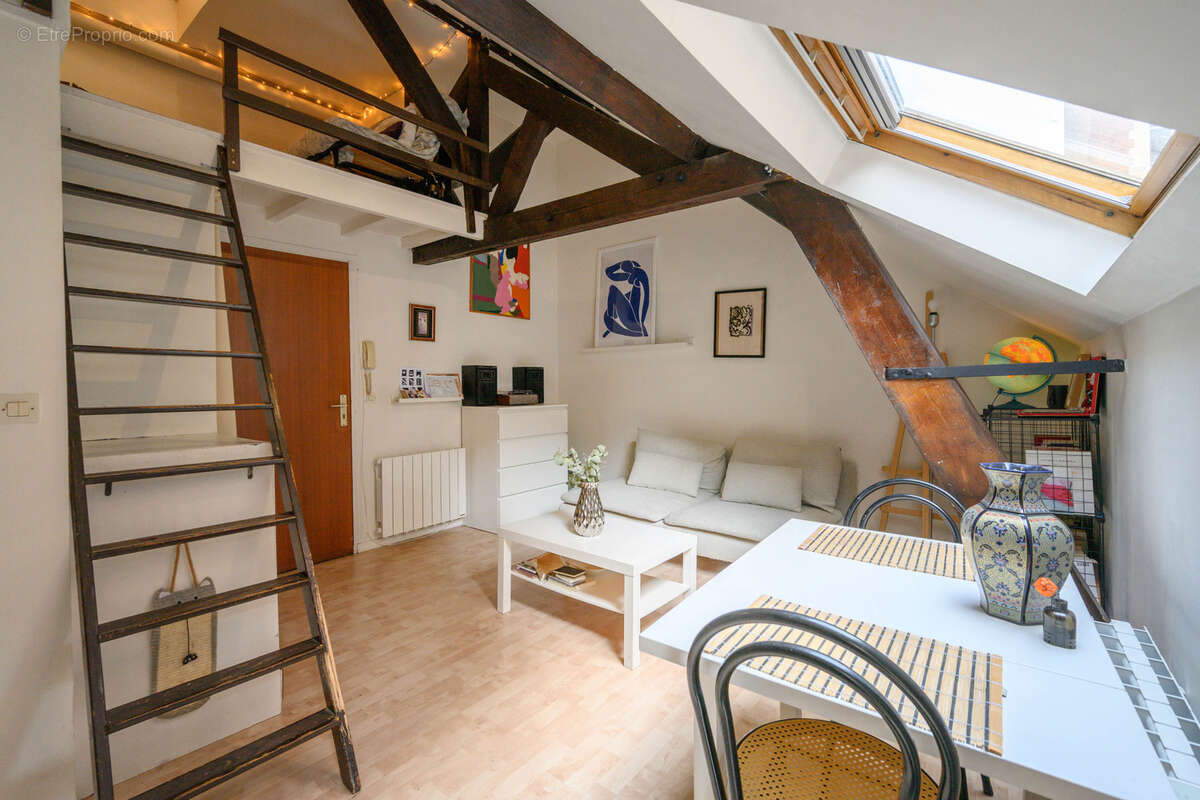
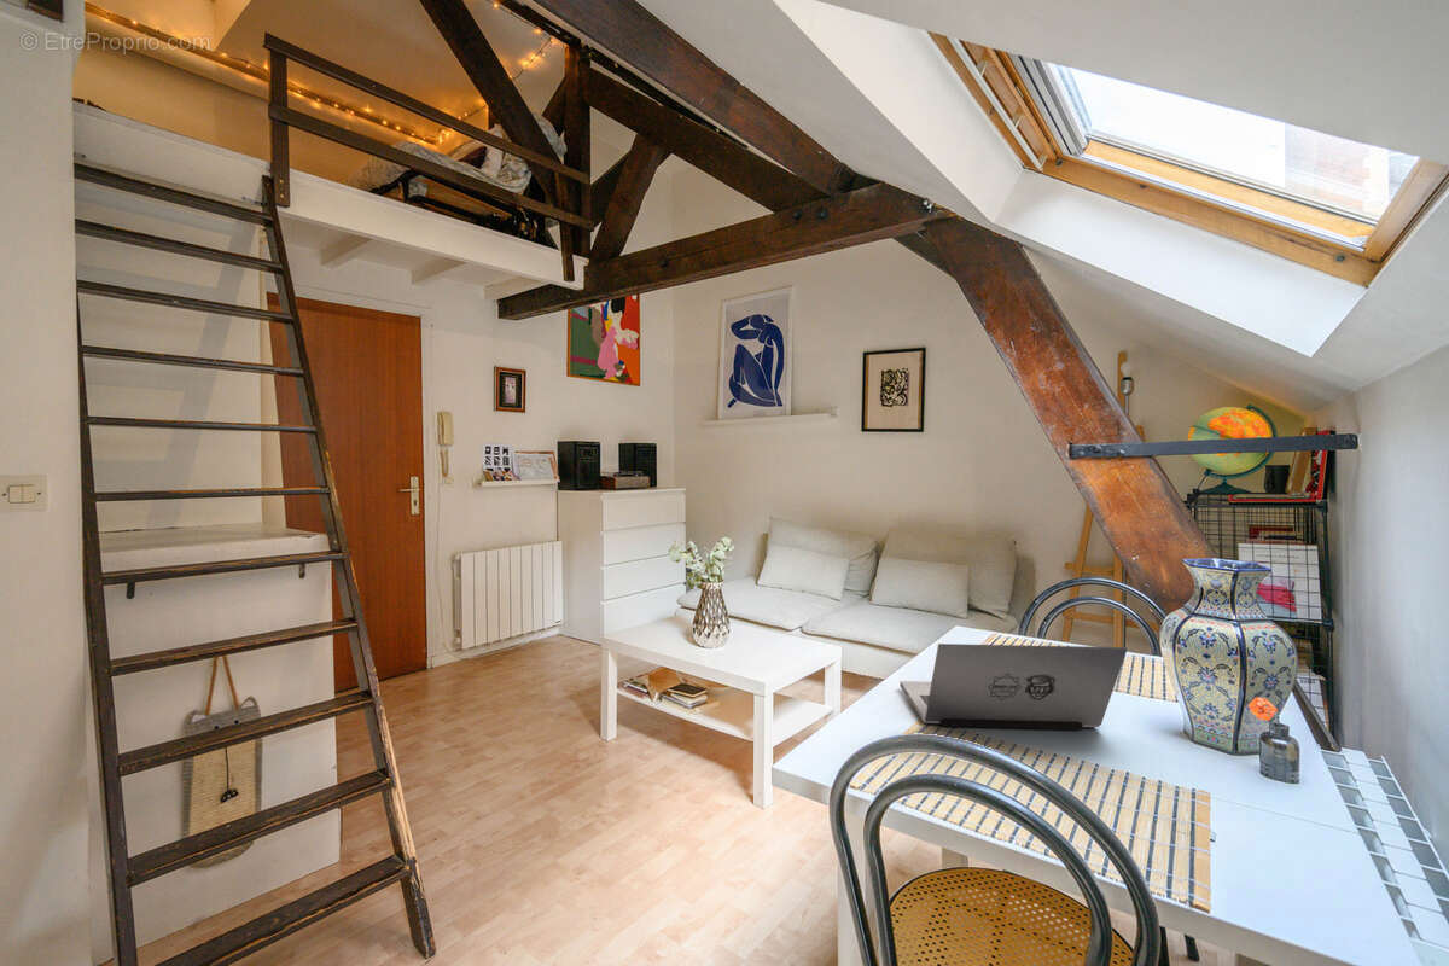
+ laptop [900,642,1128,731]
